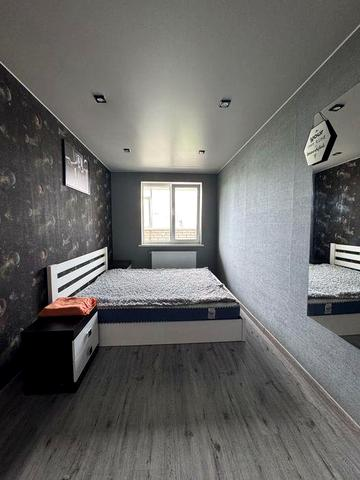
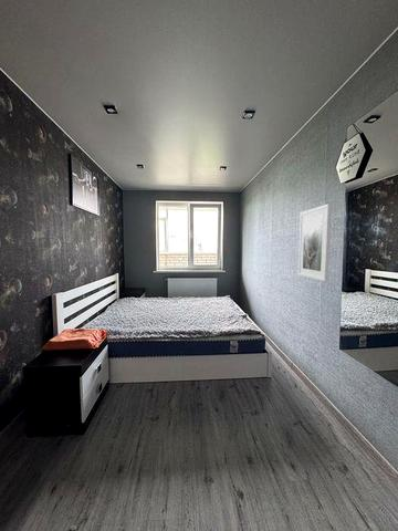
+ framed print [297,202,332,282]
